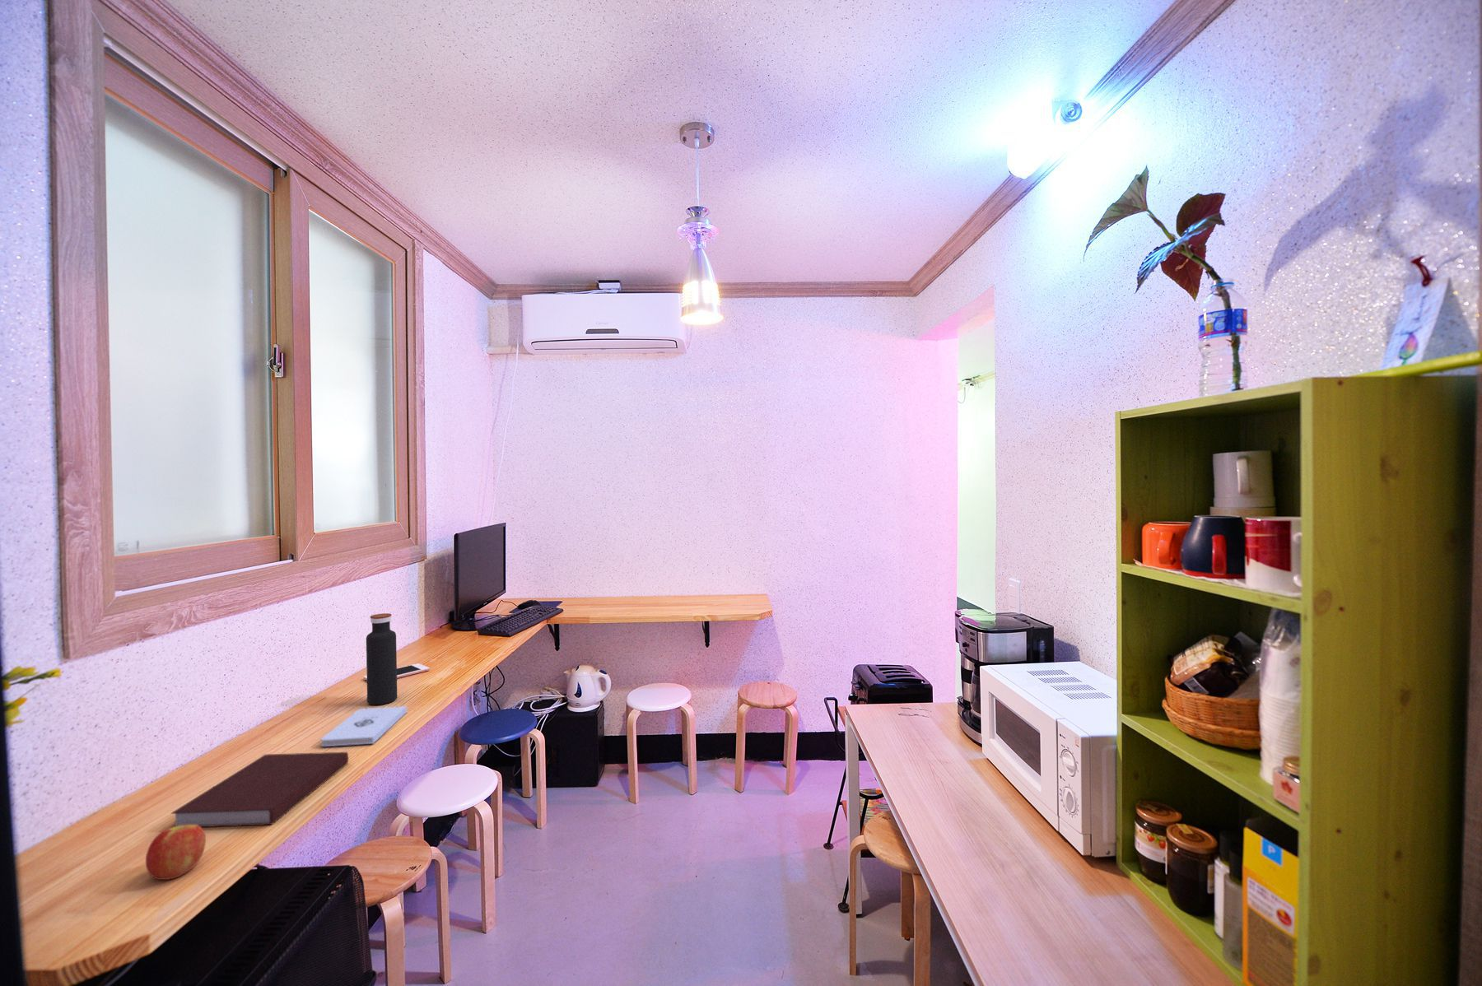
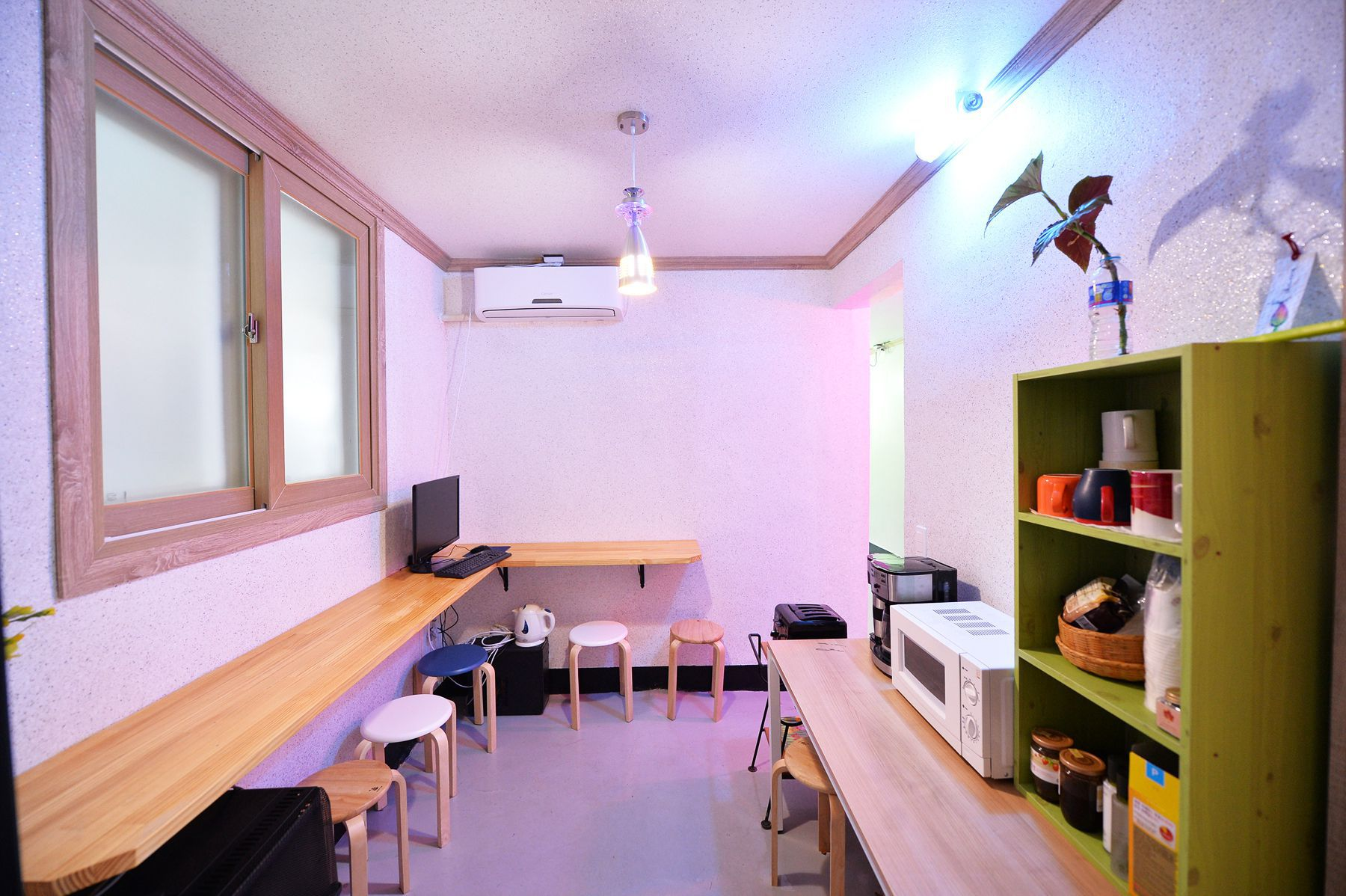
- water bottle [366,612,397,705]
- notebook [171,752,349,828]
- notepad [320,705,407,747]
- cell phone [363,662,431,681]
- fruit [145,824,207,880]
